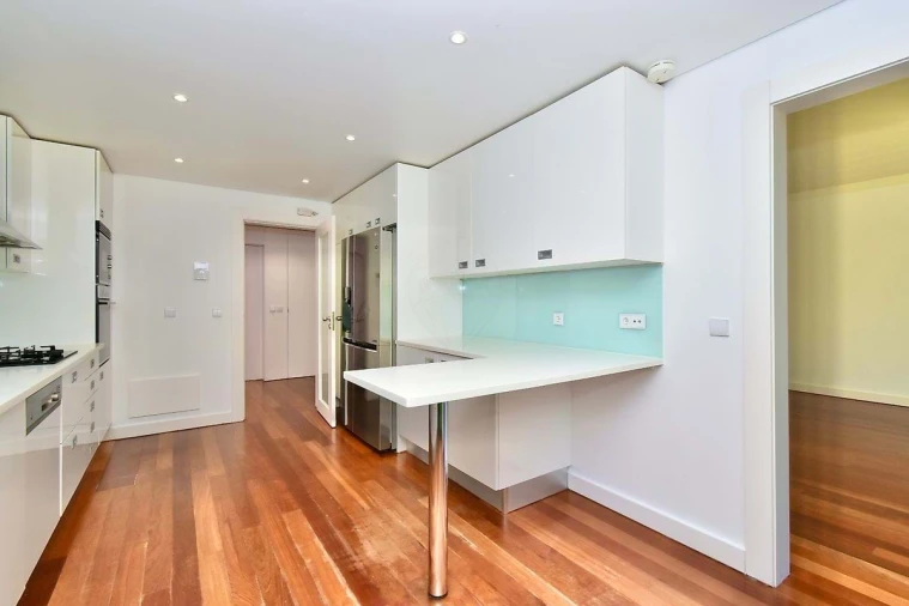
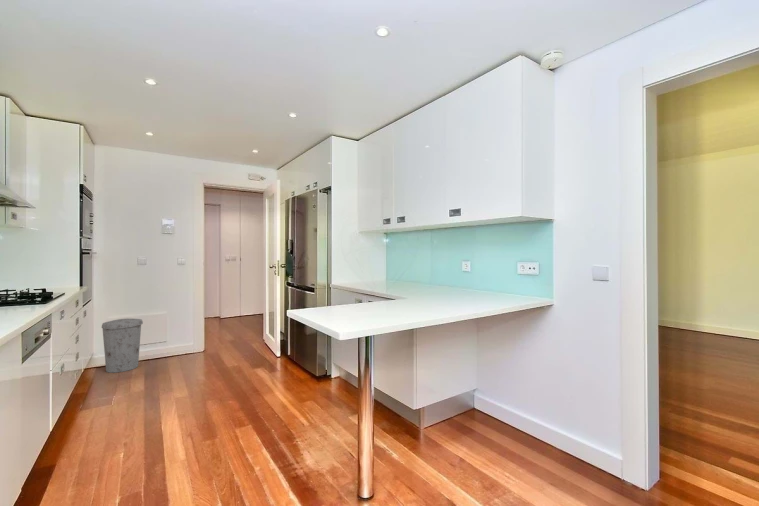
+ trash can [101,318,144,374]
